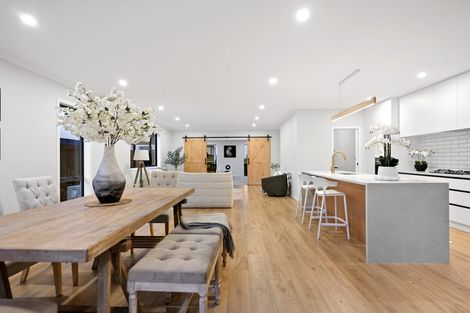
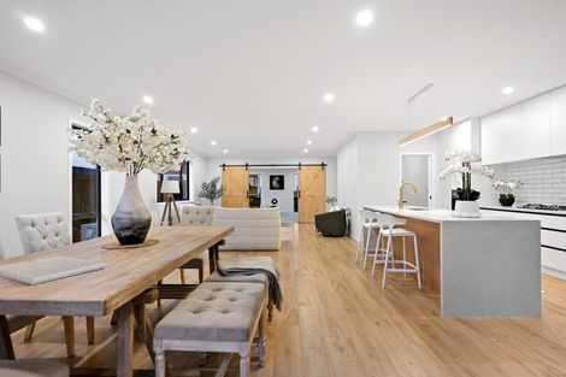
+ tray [0,254,107,285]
